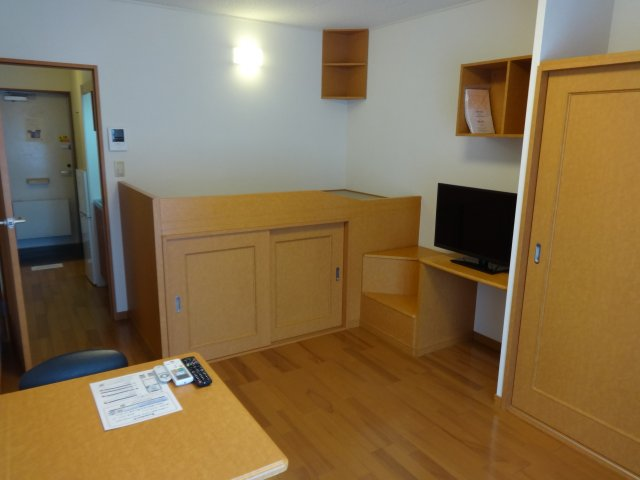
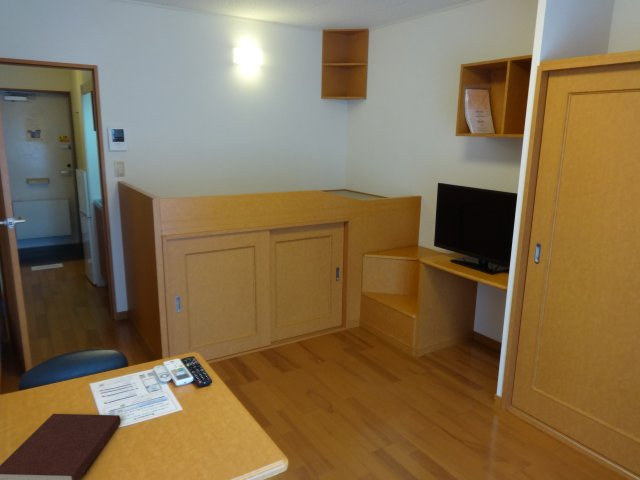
+ notebook [0,413,121,480]
